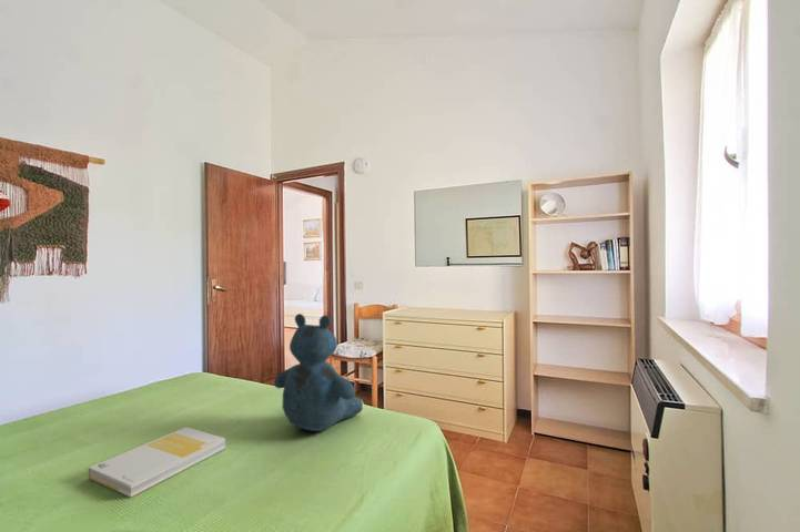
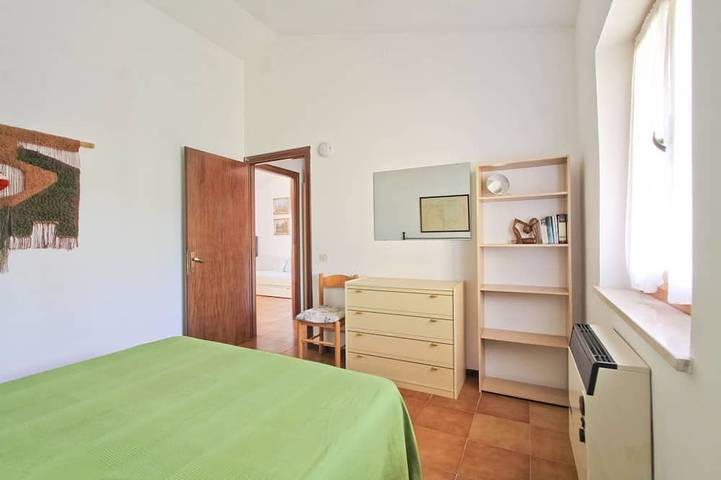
- teddy bear [273,313,364,432]
- book [88,426,226,499]
